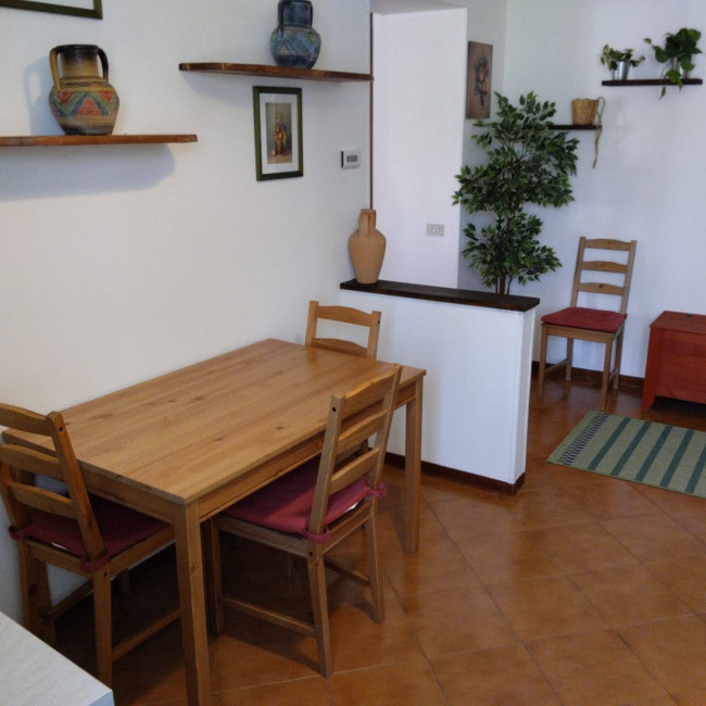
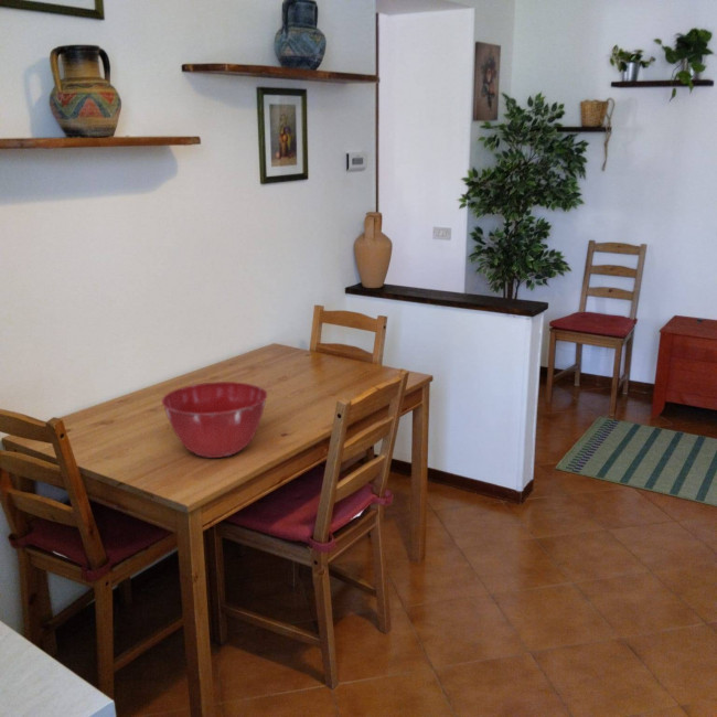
+ mixing bowl [161,381,269,459]
